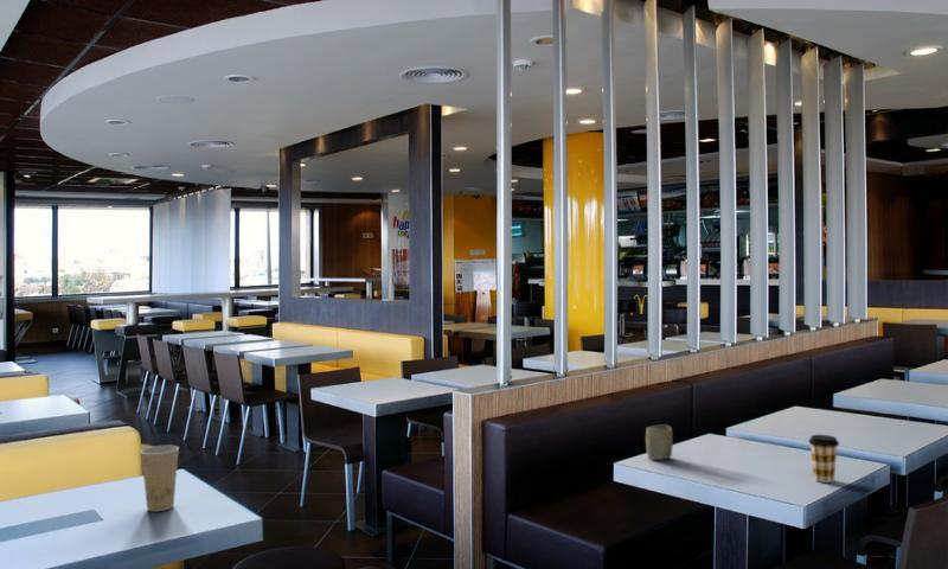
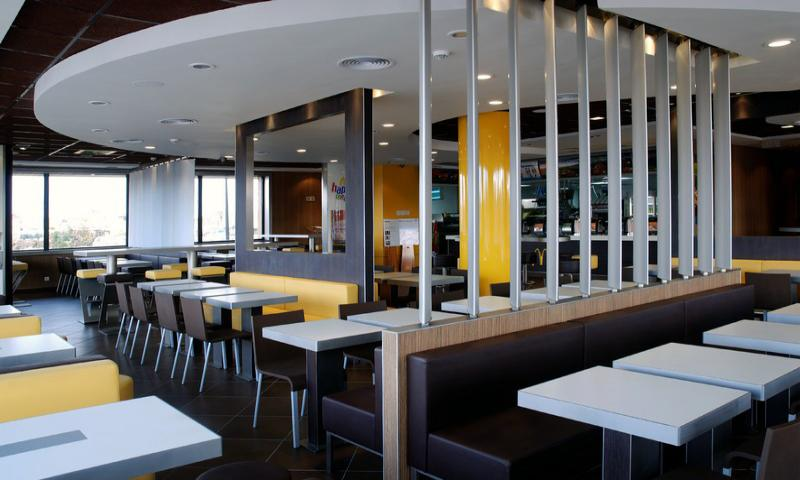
- coffee cup [807,434,840,484]
- paper cup [139,445,180,512]
- cup [645,423,674,461]
